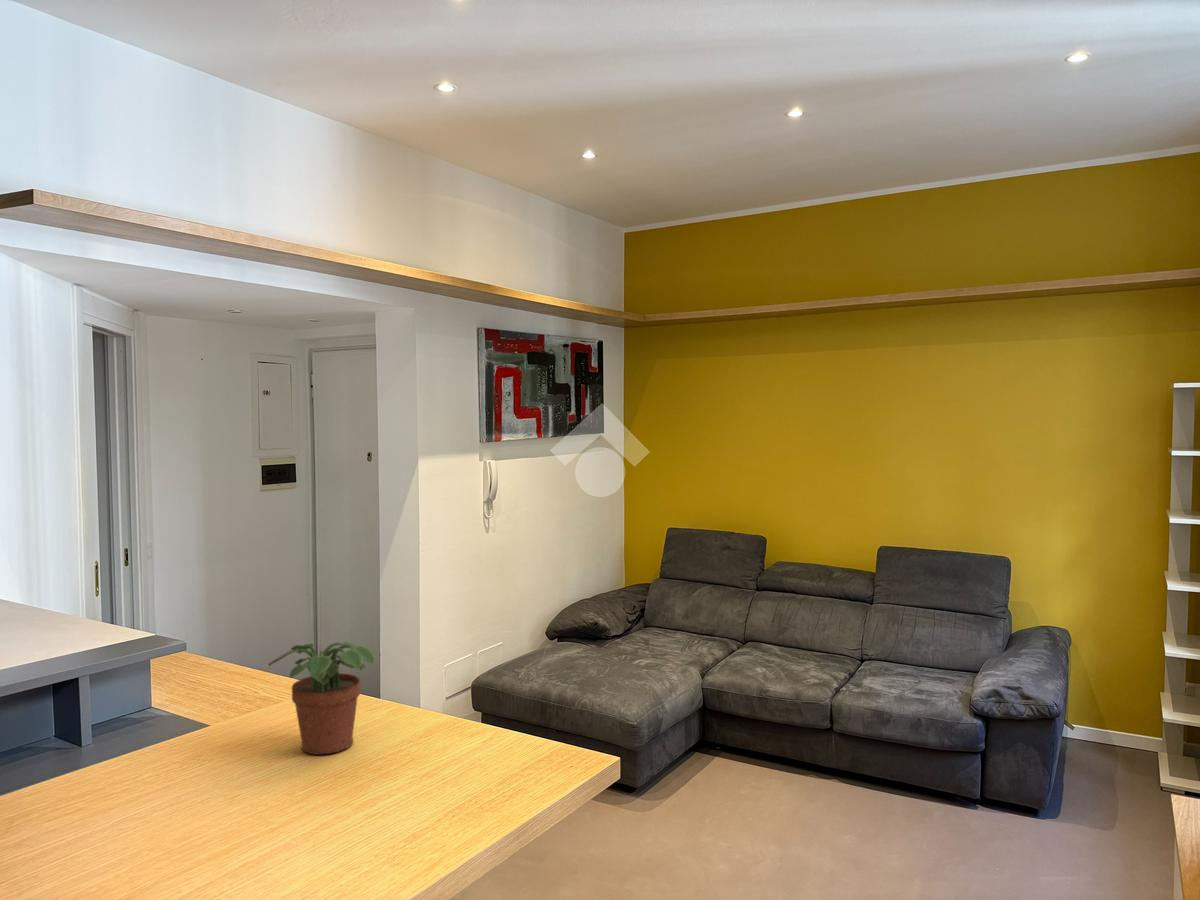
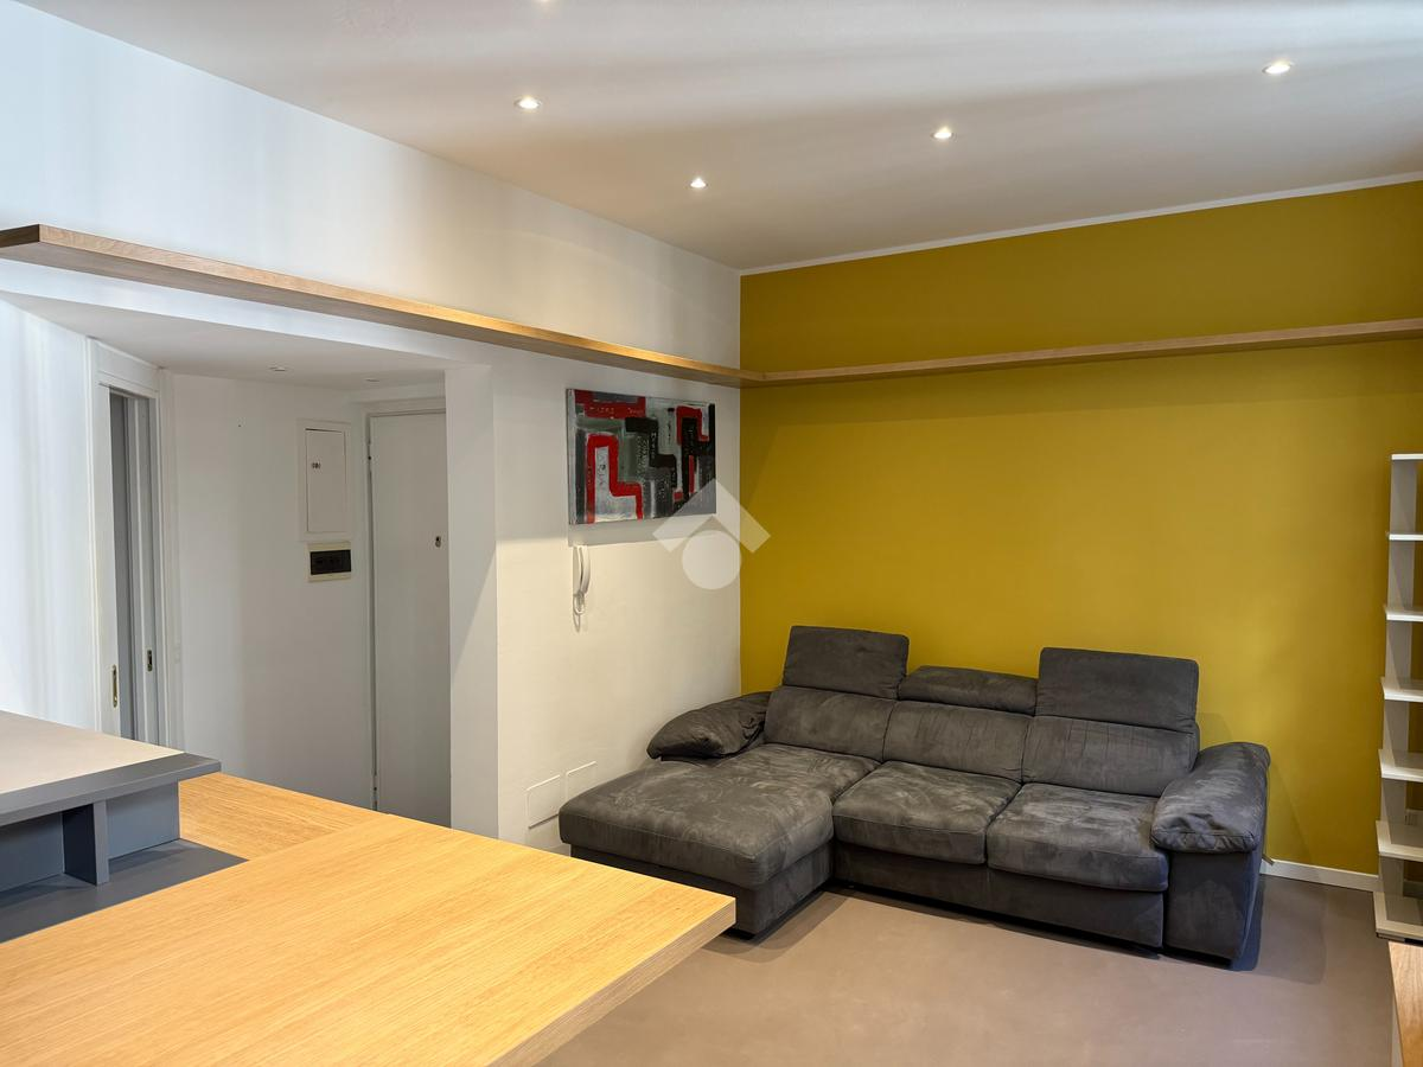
- potted plant [267,640,376,756]
